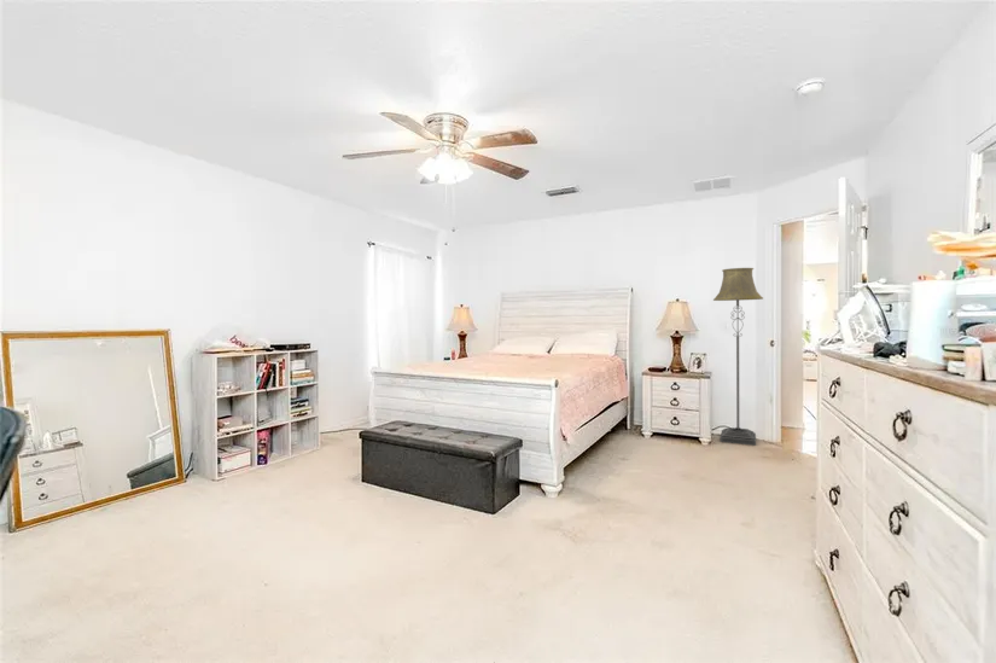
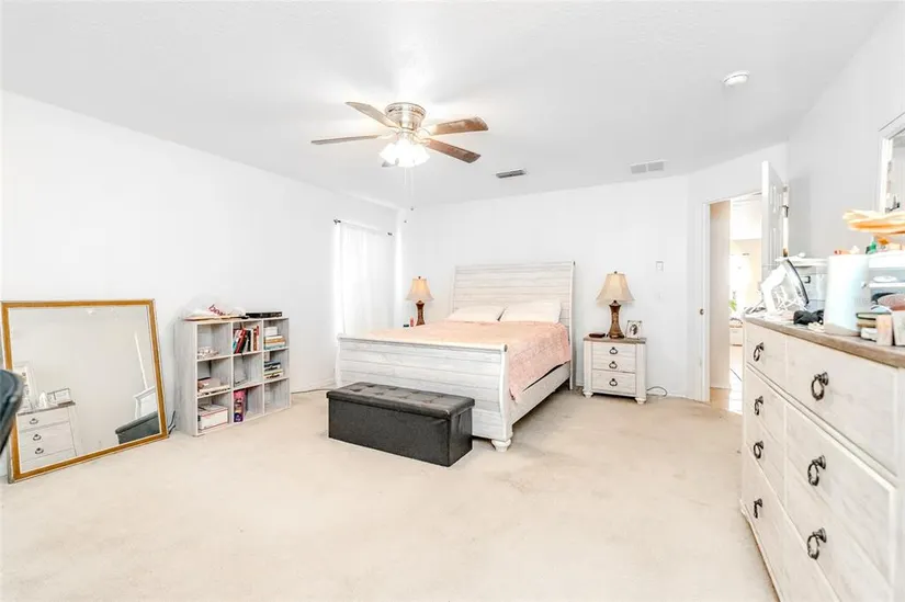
- floor lamp [712,267,764,447]
